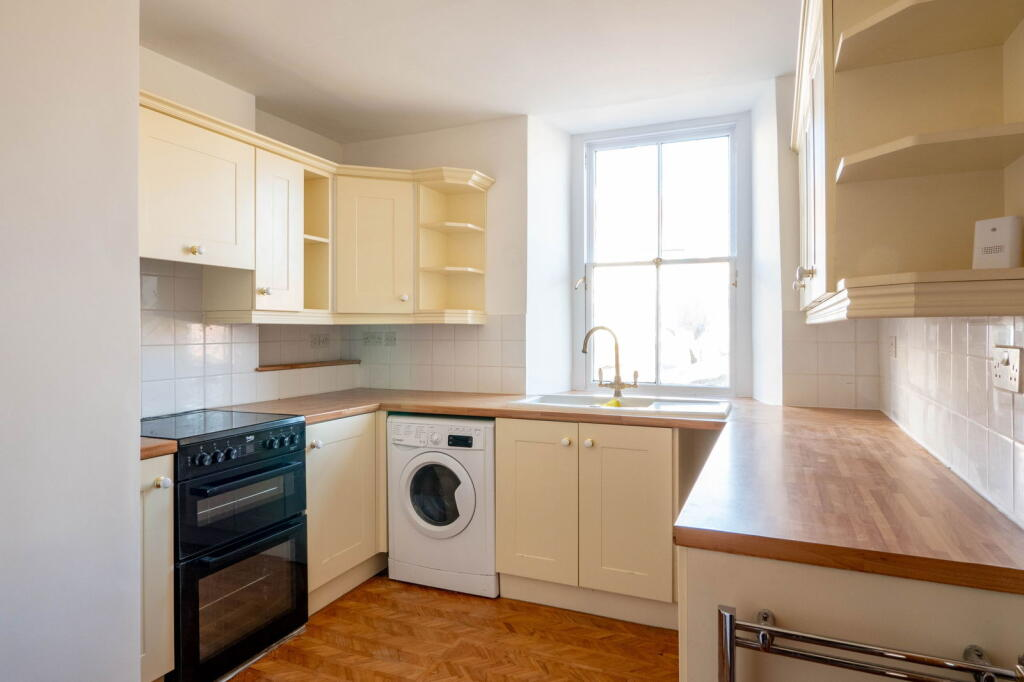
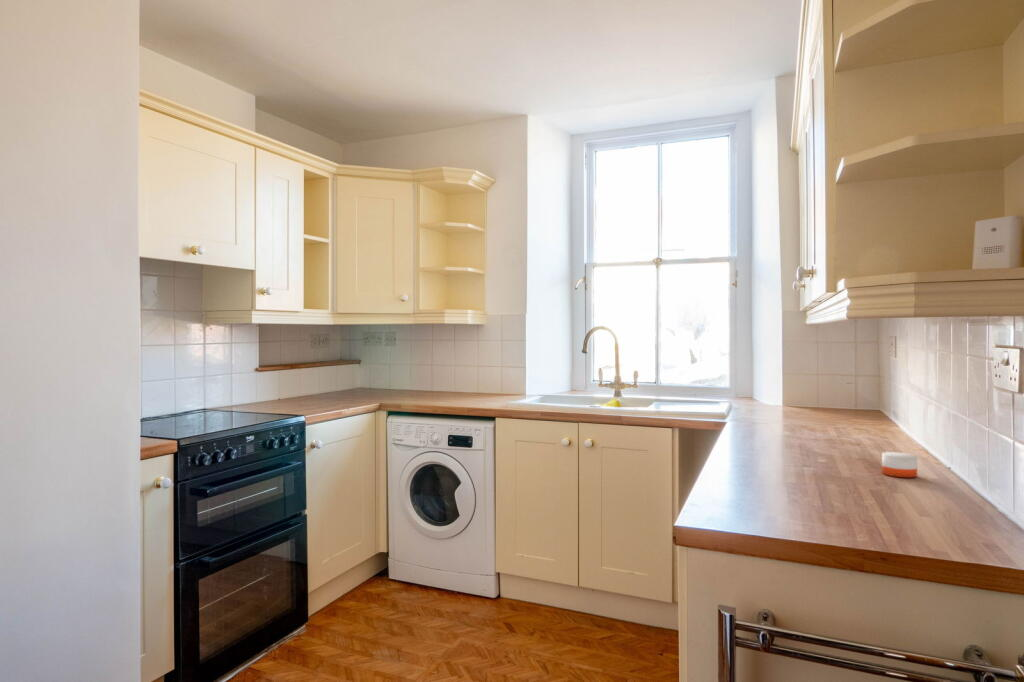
+ candle [881,451,918,478]
